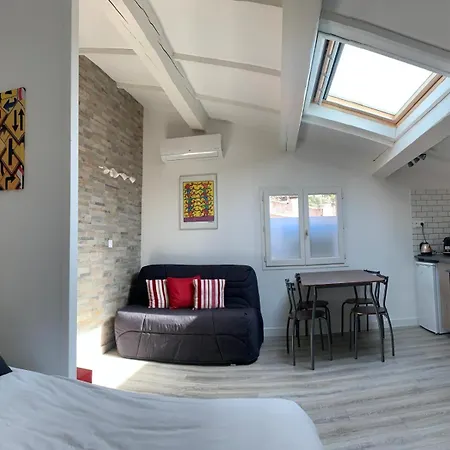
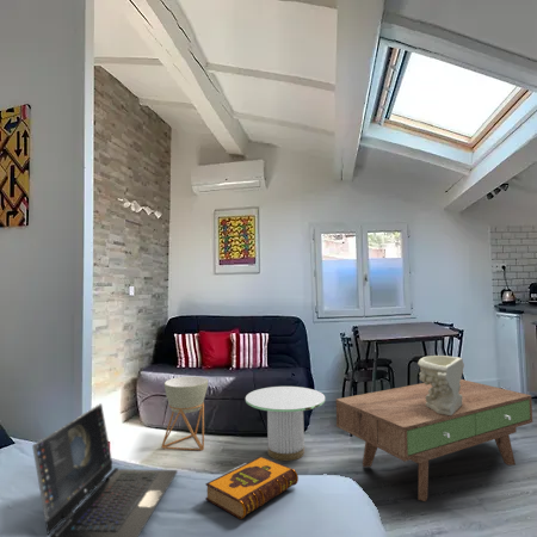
+ laptop [31,402,179,537]
+ side table [245,385,326,462]
+ planter [160,376,209,451]
+ hardback book [204,456,300,520]
+ decorative bowl [416,354,465,415]
+ coffee table [335,378,533,502]
